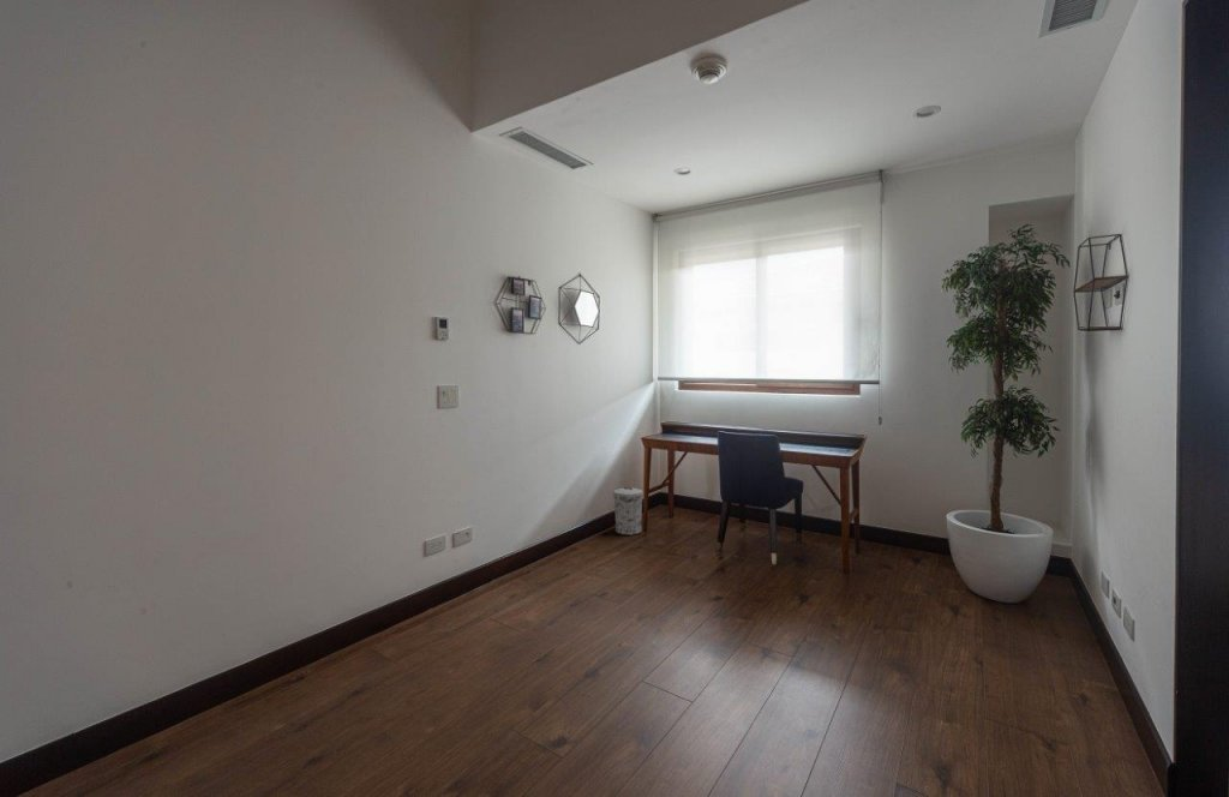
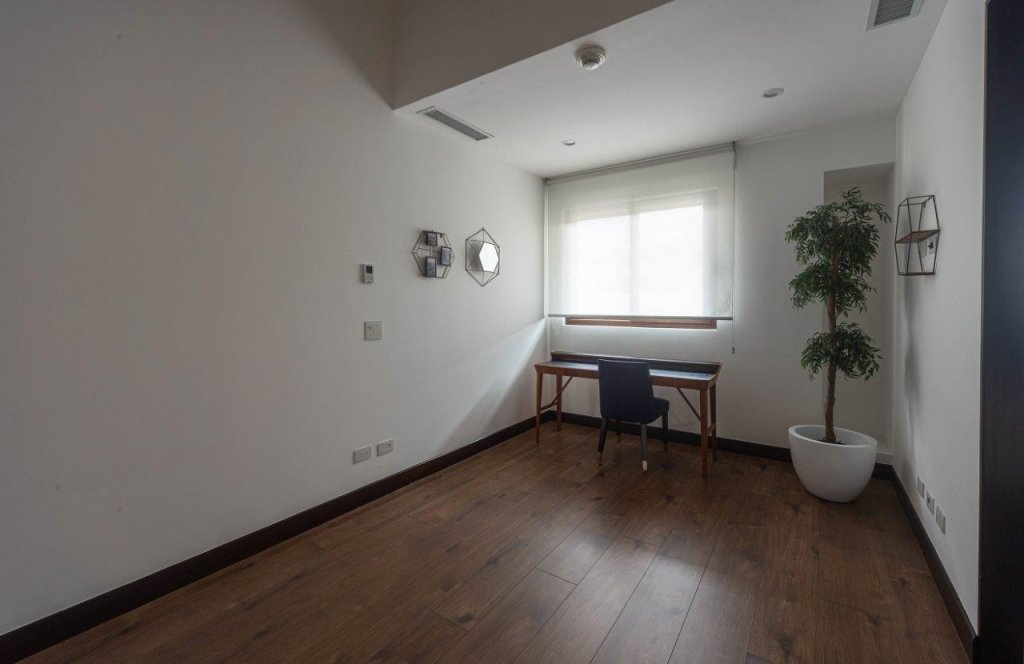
- trash can [612,486,645,537]
